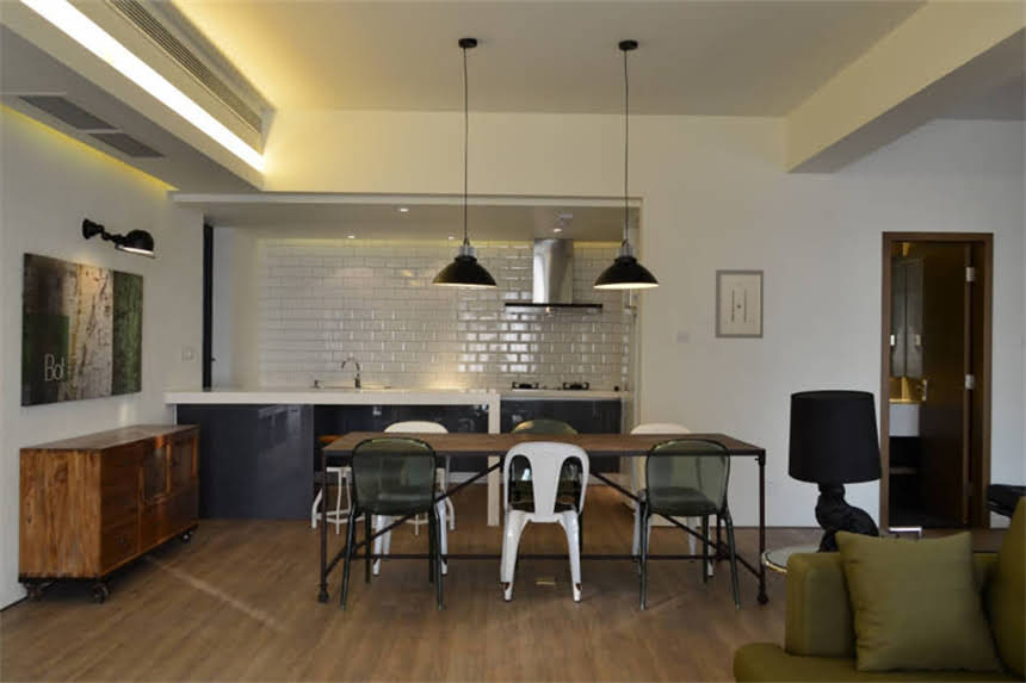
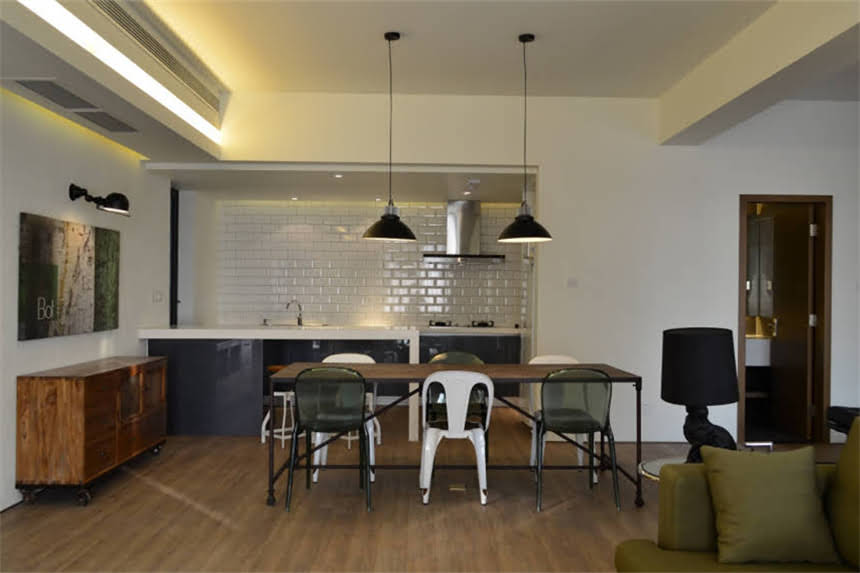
- wall art [713,268,765,340]
